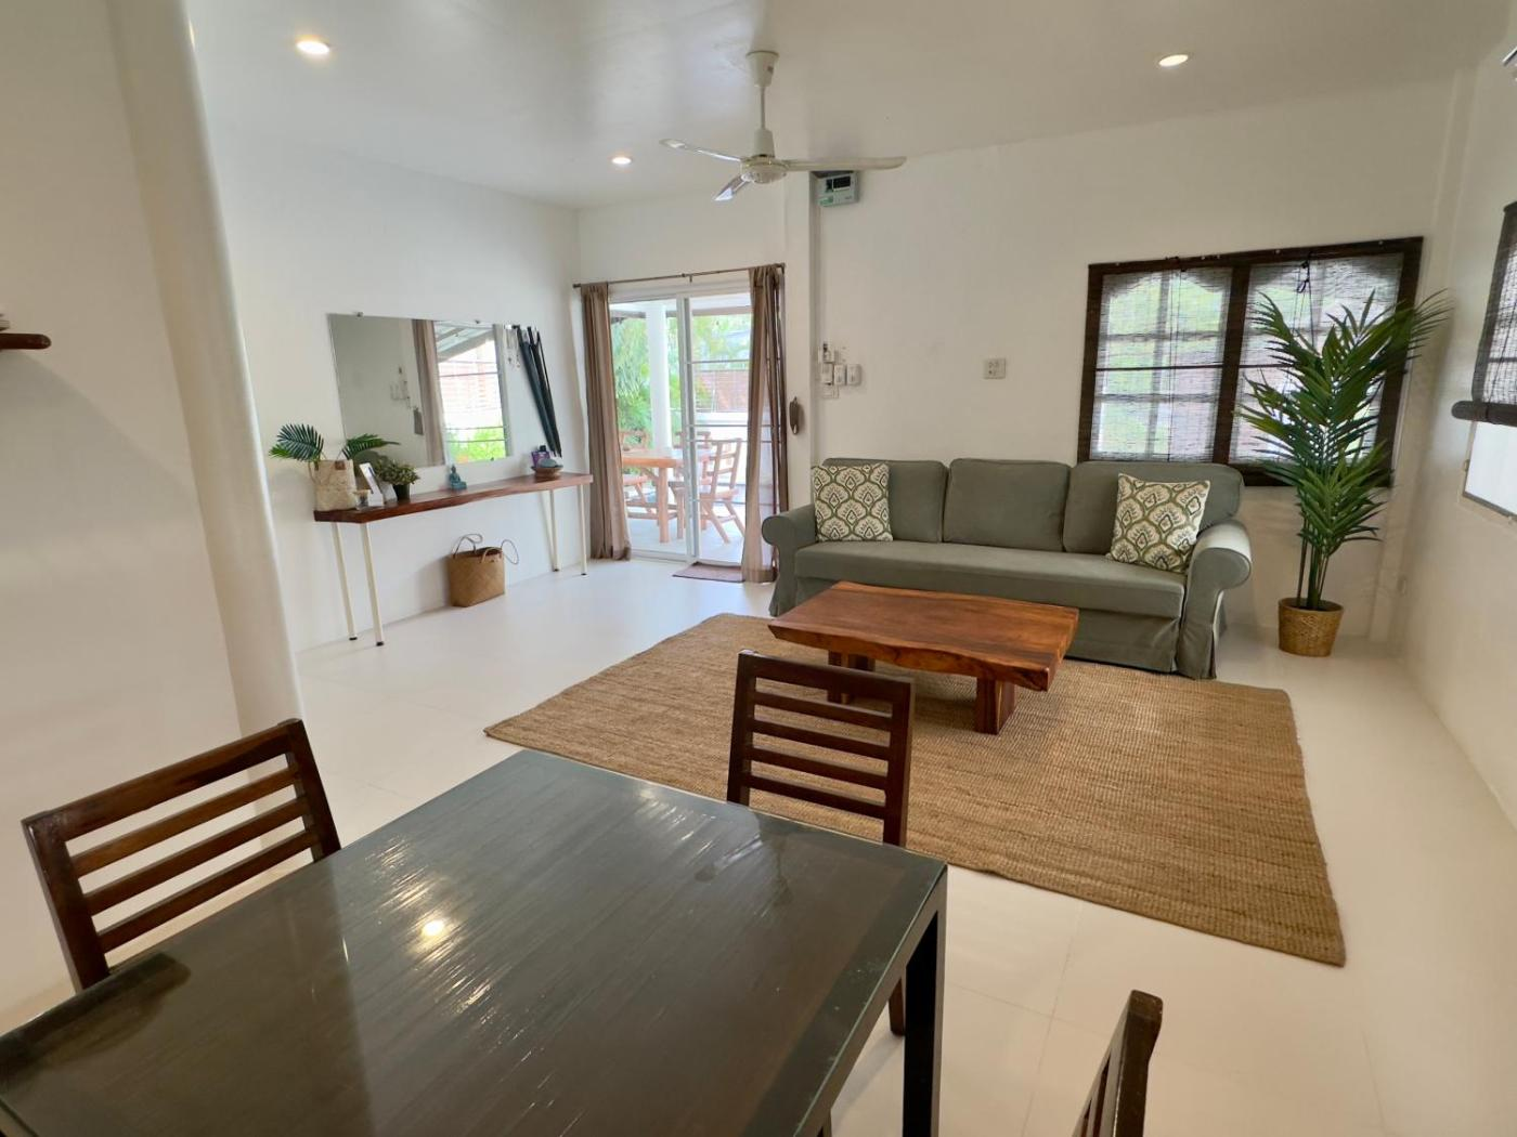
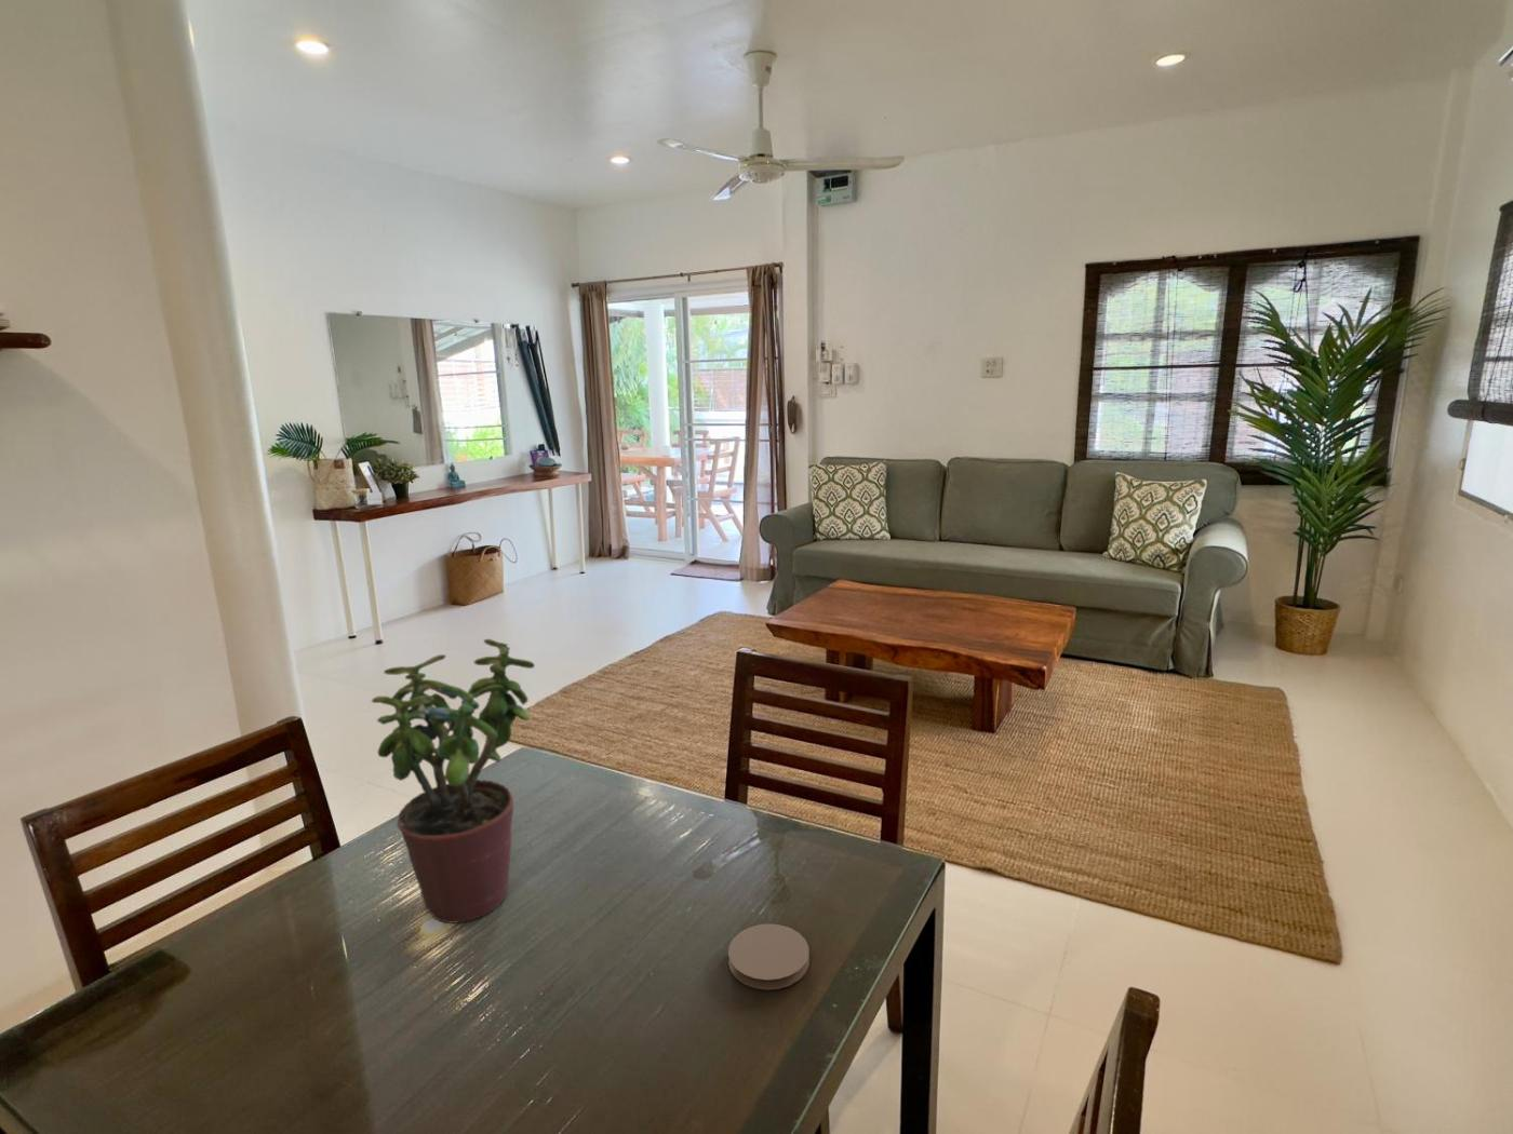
+ potted plant [371,638,536,923]
+ coaster [728,922,810,990]
